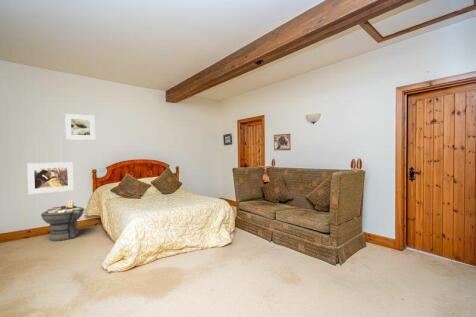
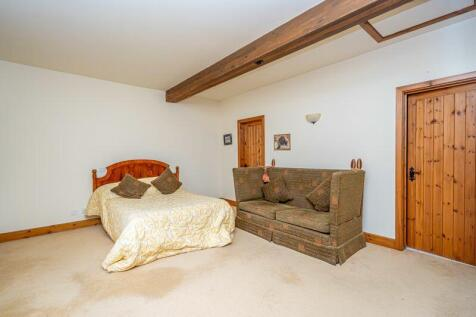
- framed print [64,113,96,141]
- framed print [26,161,75,195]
- side table [40,199,85,242]
